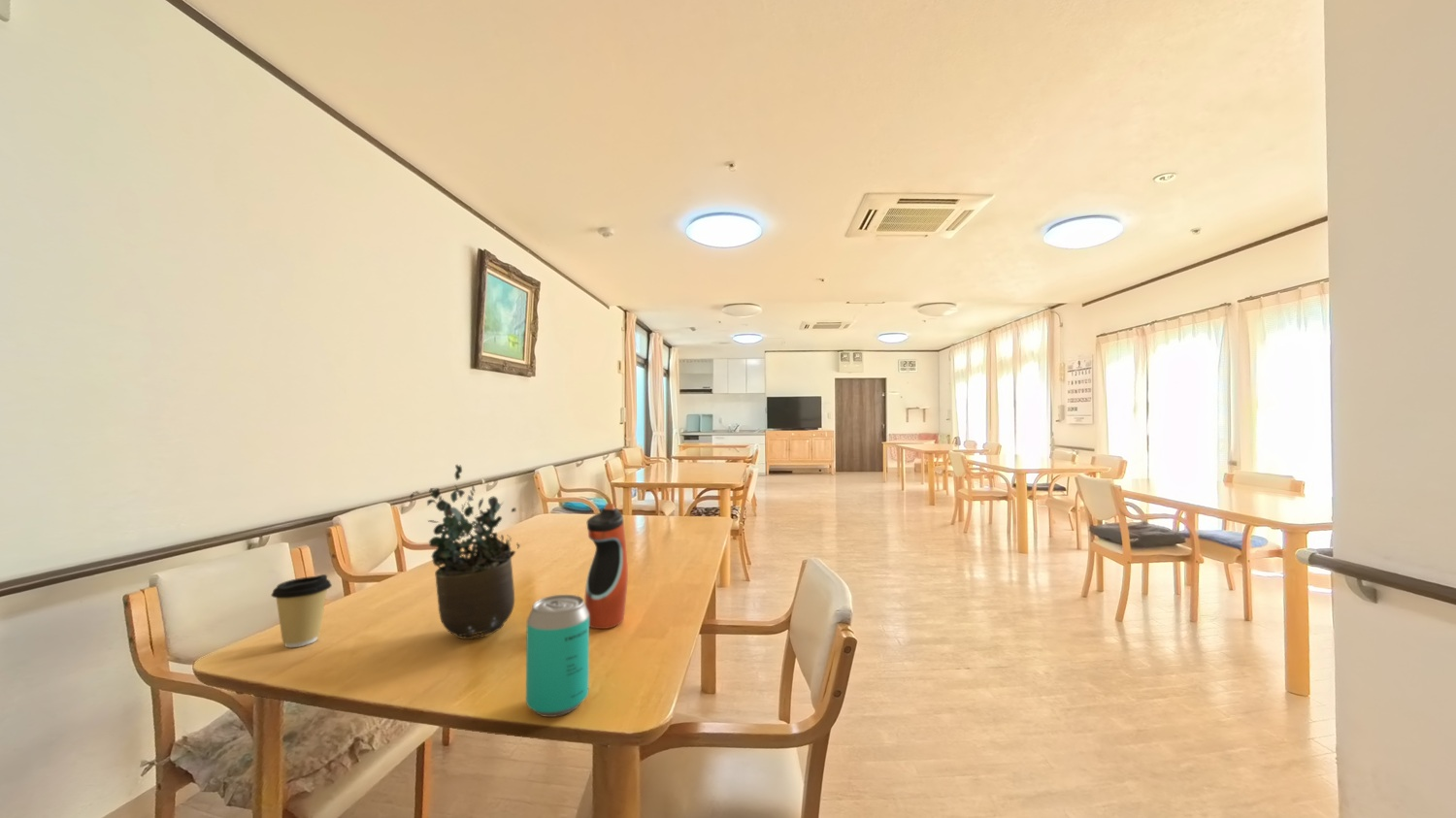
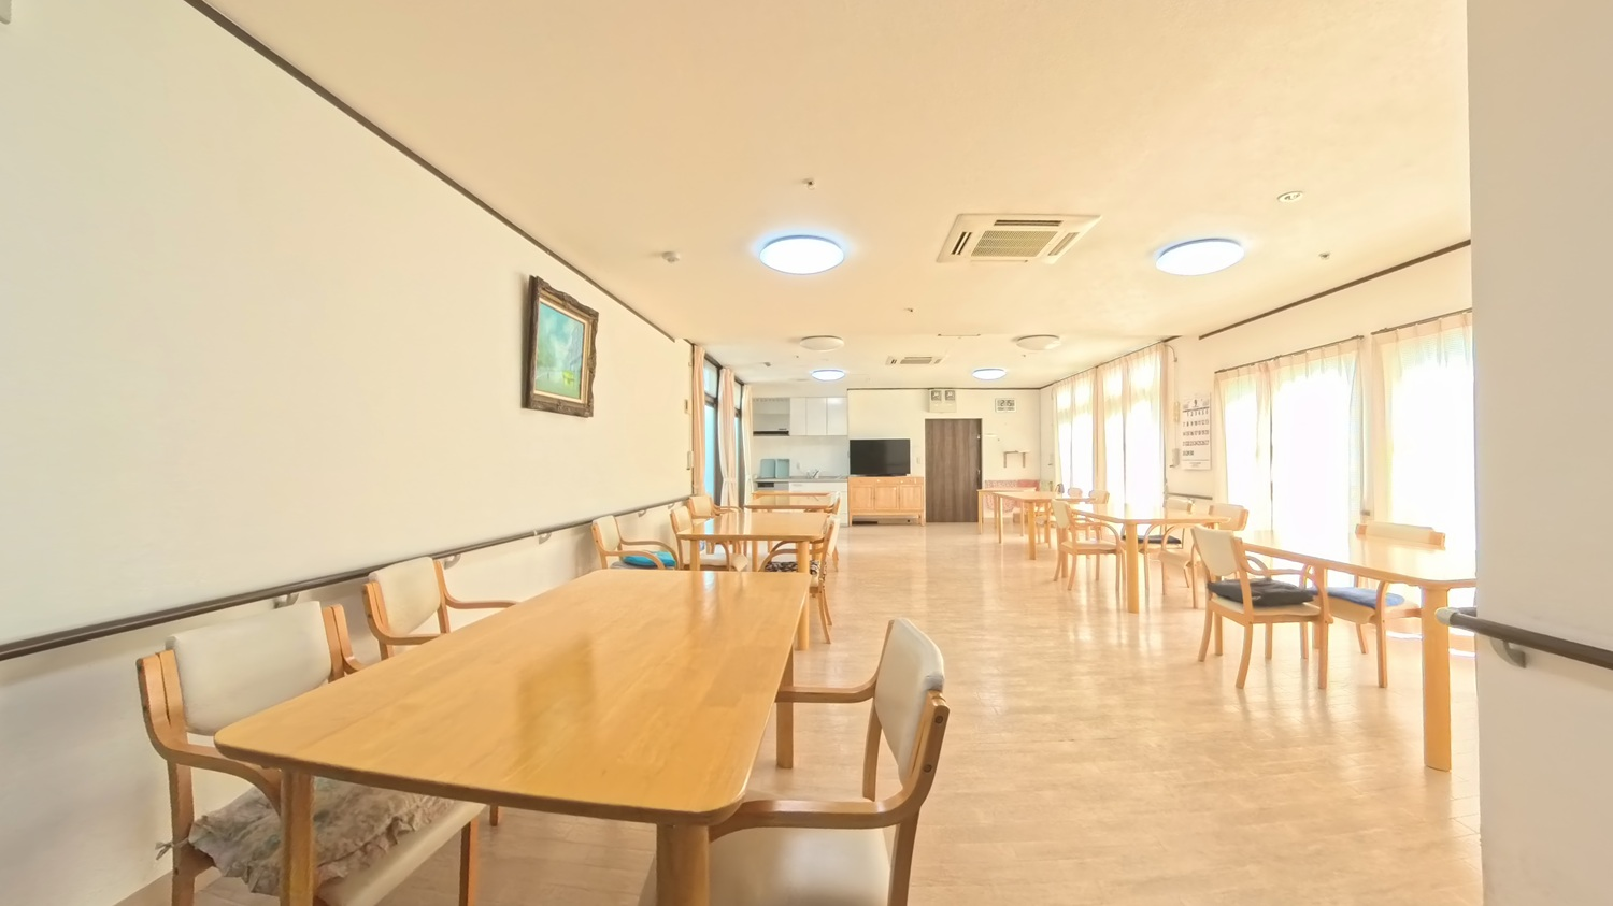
- beverage can [525,594,590,718]
- water bottle [583,503,629,630]
- potted plant [409,464,521,640]
- coffee cup [270,573,333,648]
